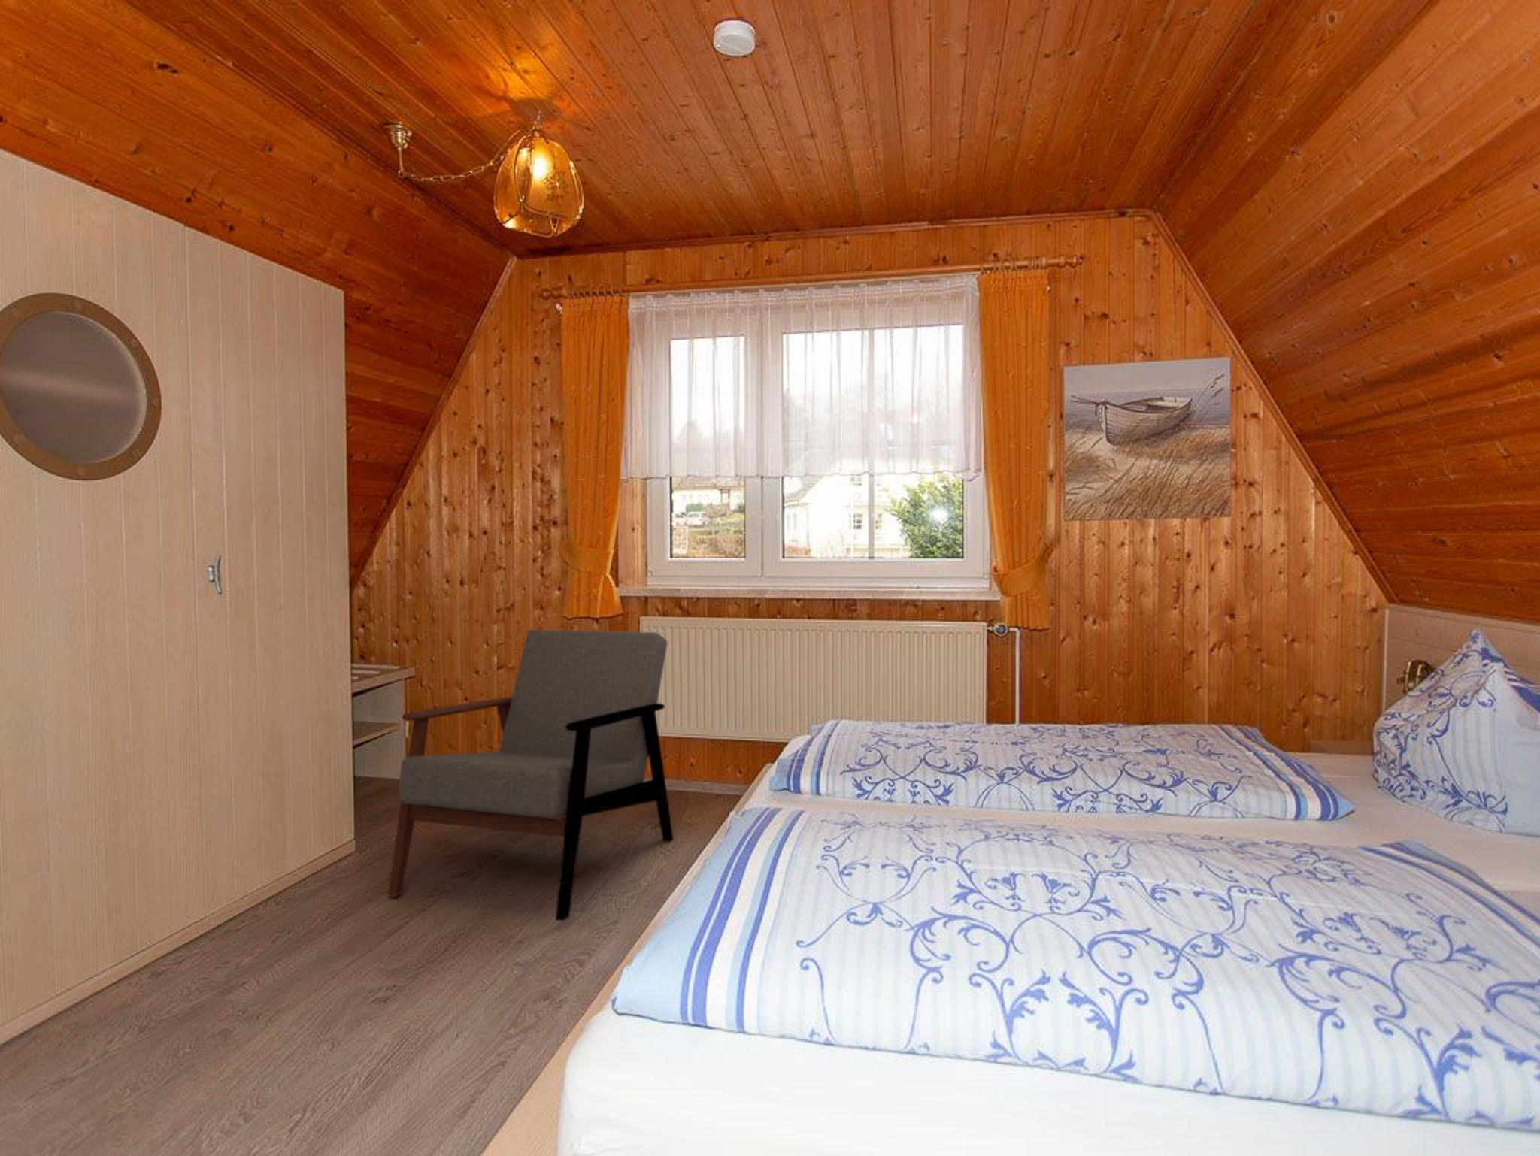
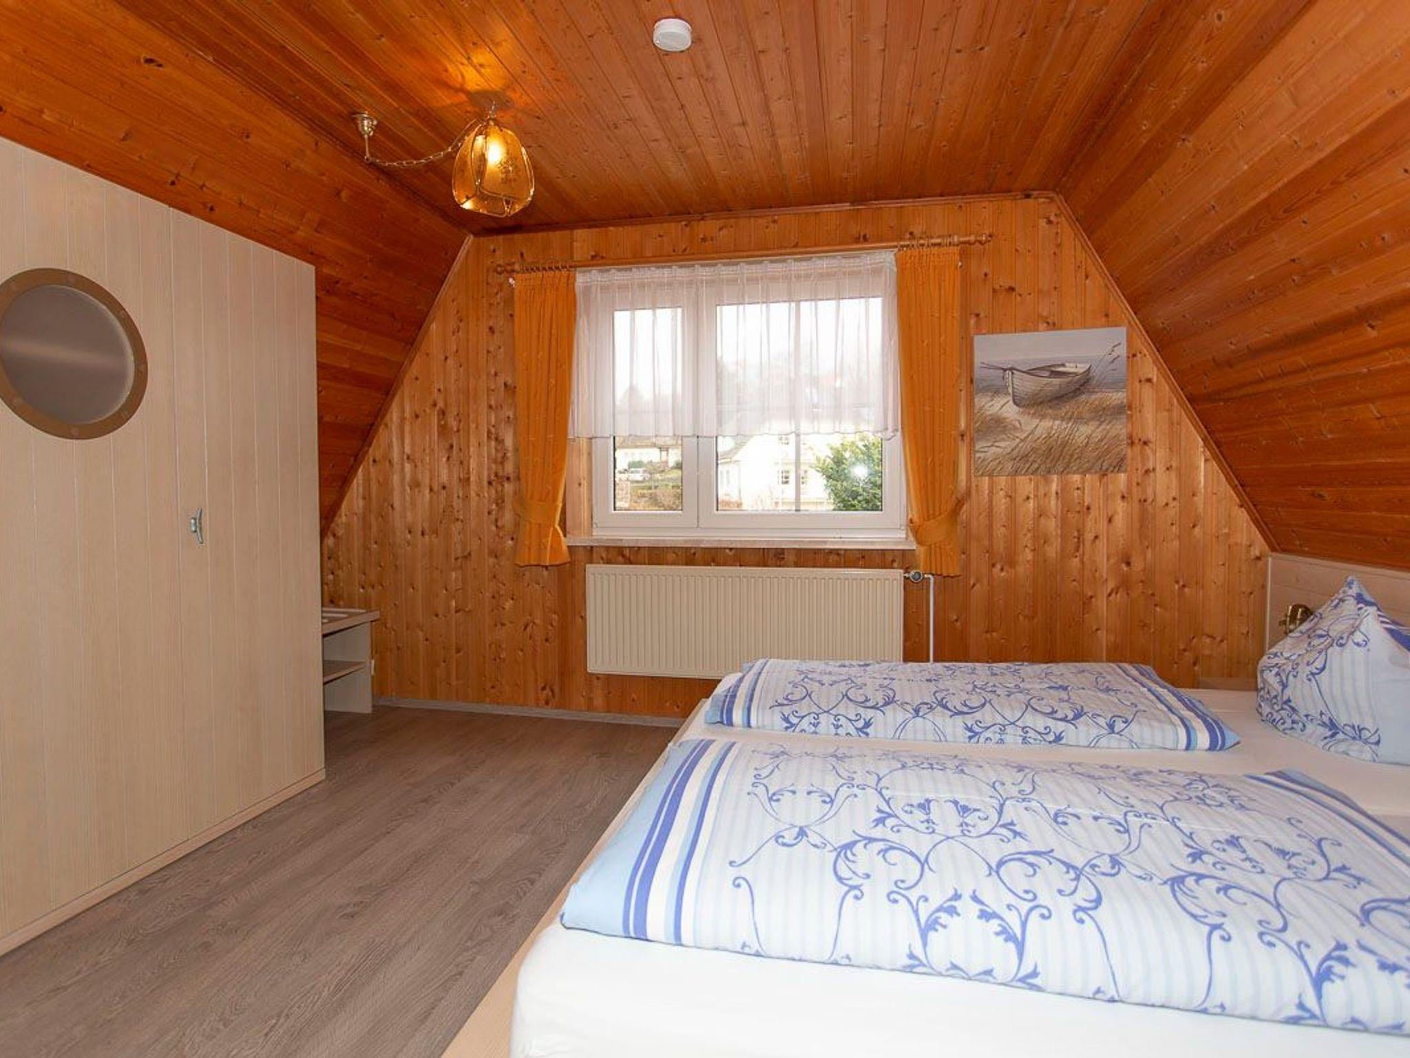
- armchair [387,629,674,922]
